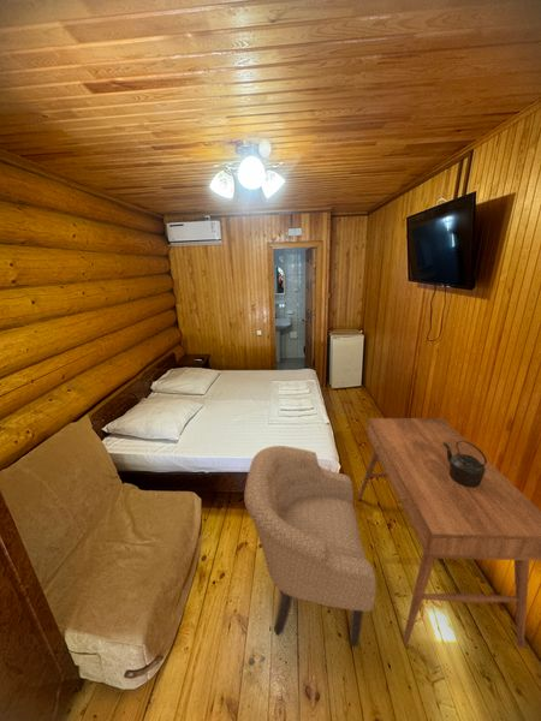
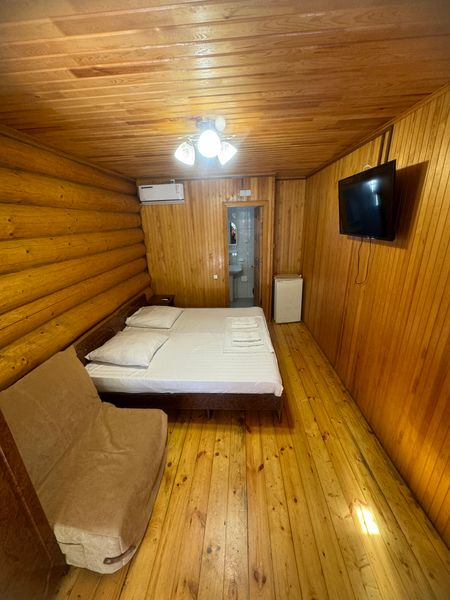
- desk [357,417,541,650]
- kettle [442,440,488,488]
- chair [243,445,377,648]
